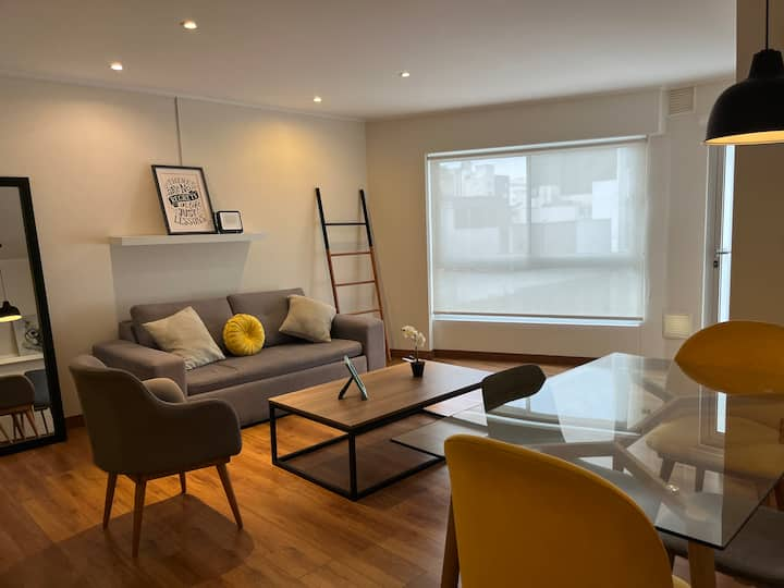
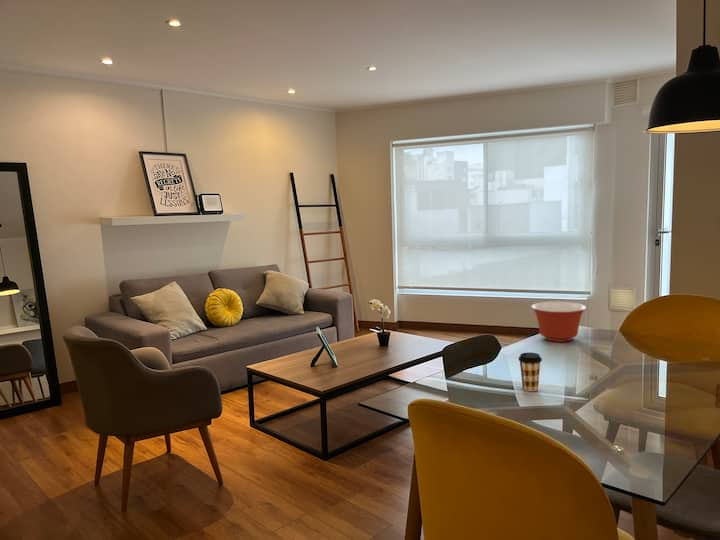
+ mixing bowl [530,301,587,343]
+ coffee cup [517,351,543,392]
